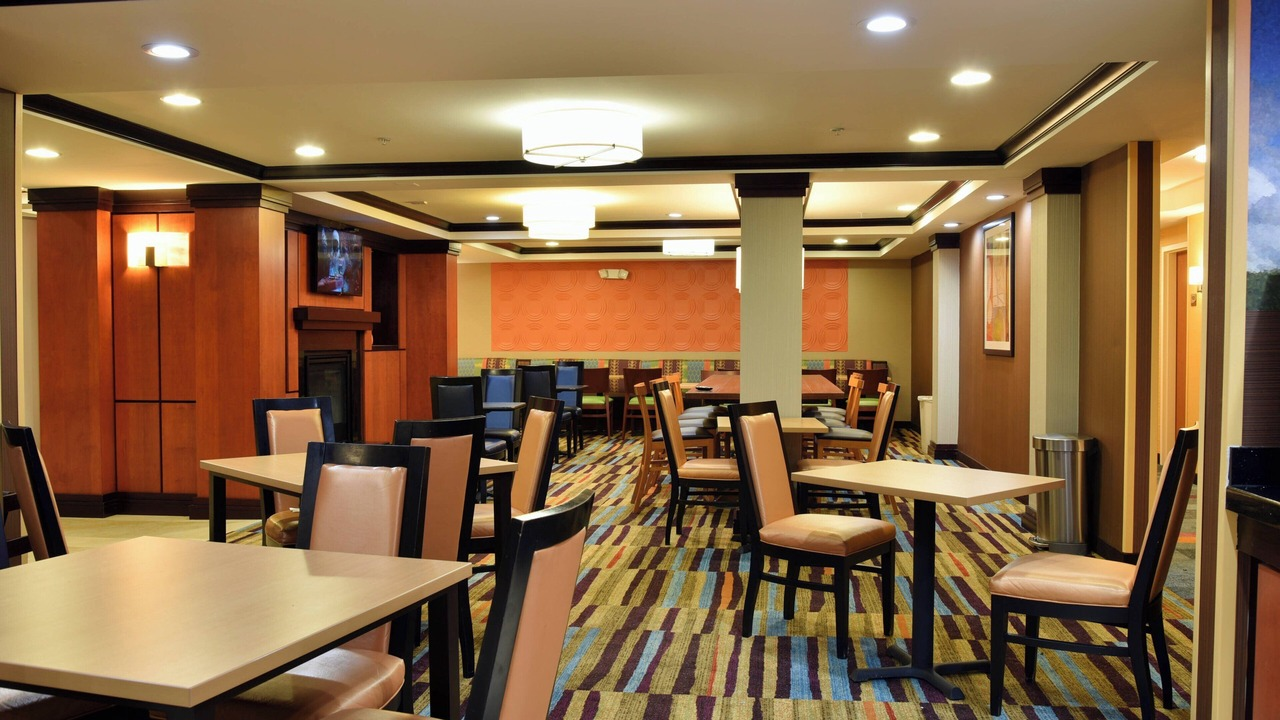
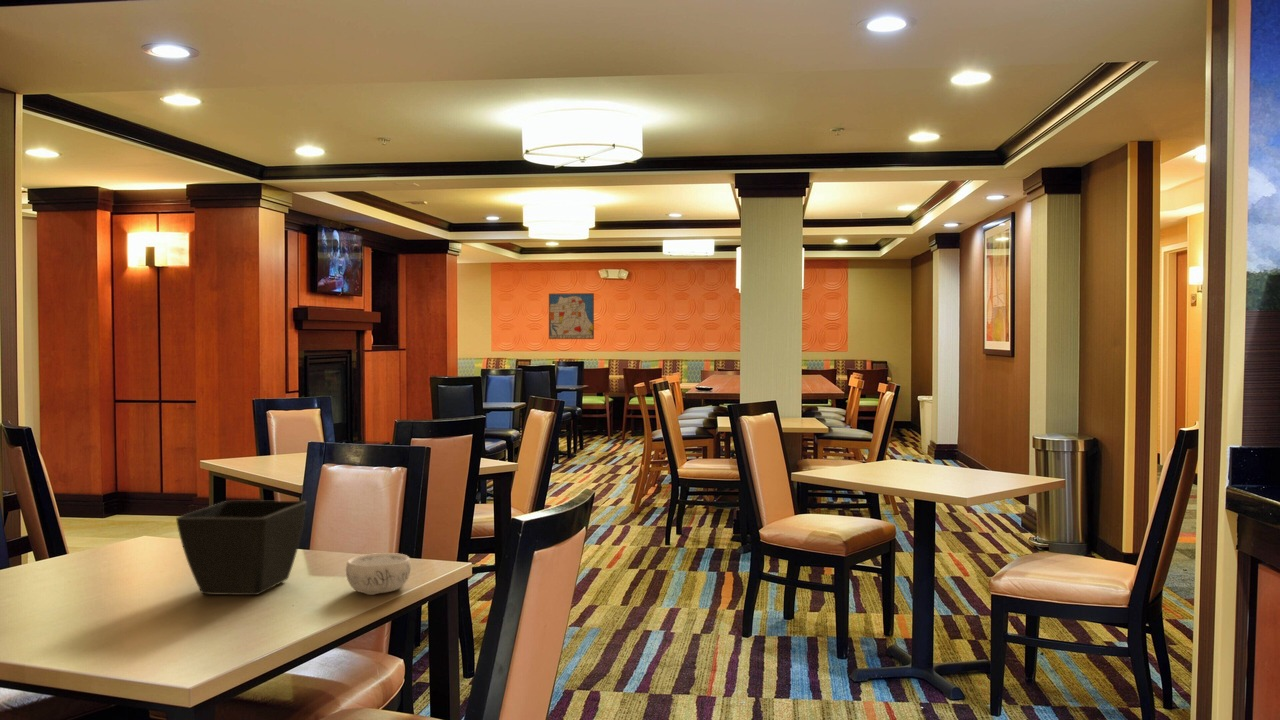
+ decorative bowl [345,552,412,596]
+ wall art [548,292,595,340]
+ flower pot [175,500,307,596]
